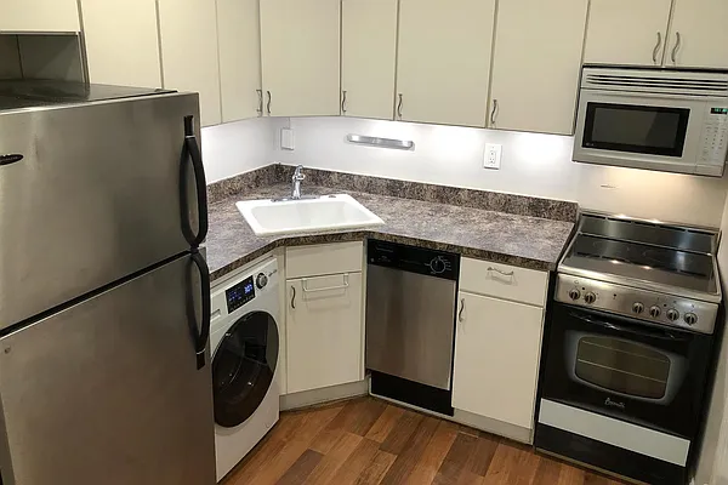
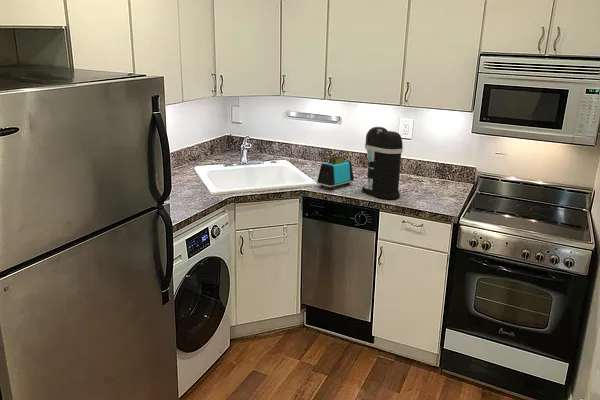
+ coffee maker [361,126,404,200]
+ toaster [316,155,355,191]
